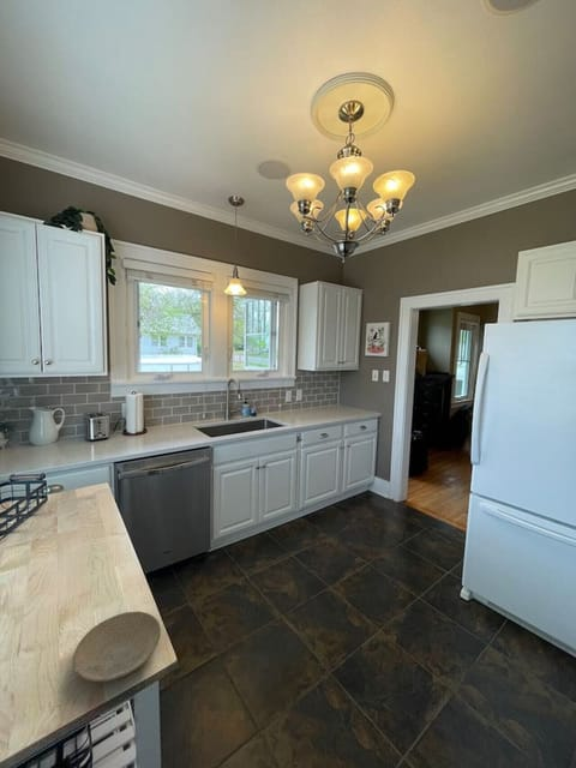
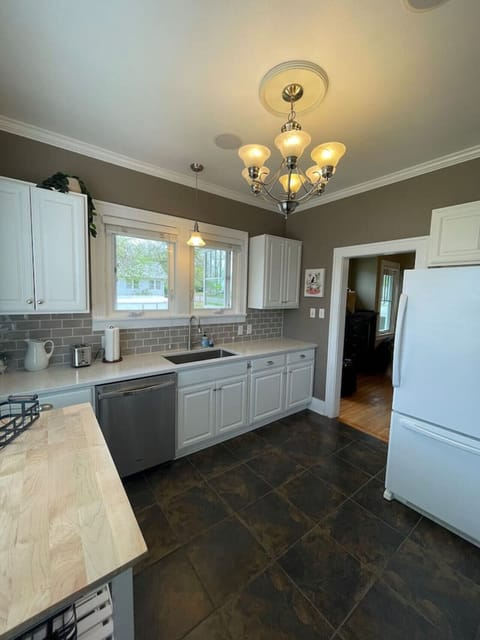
- plate [72,611,162,683]
